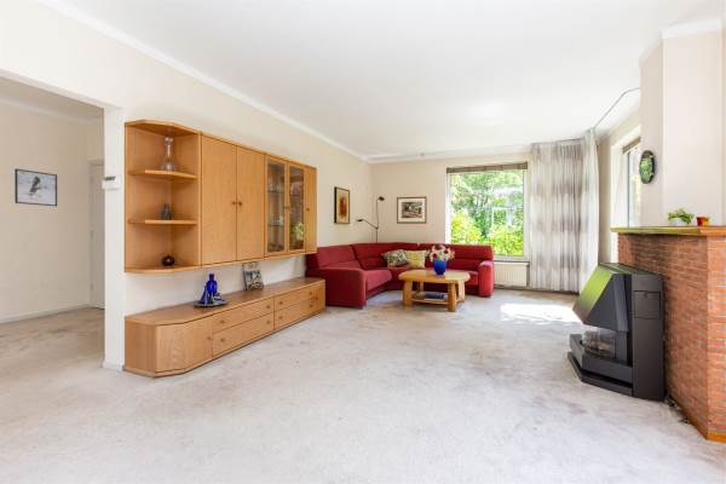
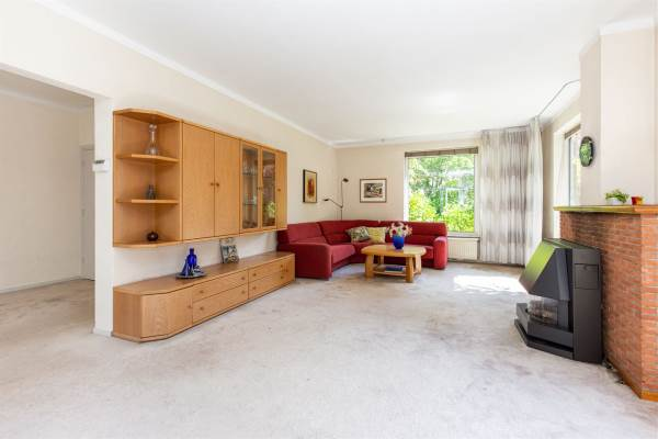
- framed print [13,167,58,207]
